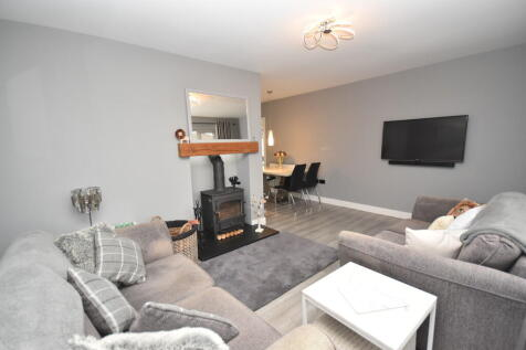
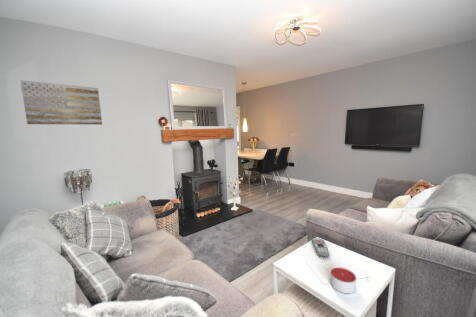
+ candle [329,266,357,294]
+ remote control [311,237,330,257]
+ wall art [19,79,103,126]
